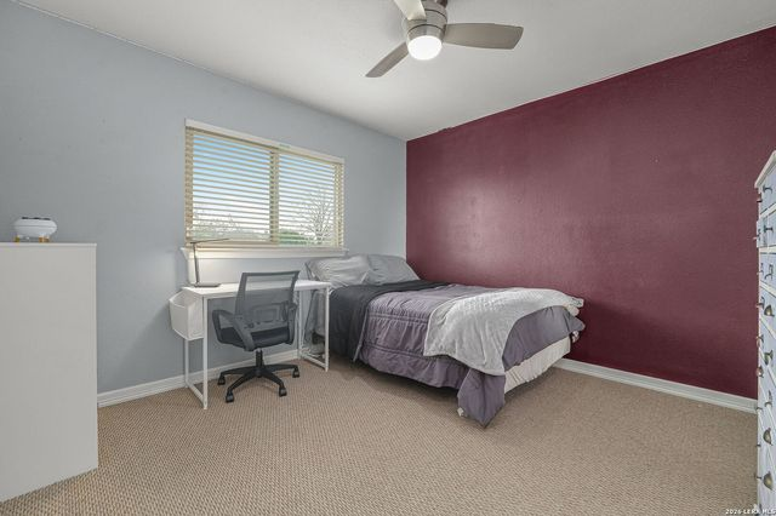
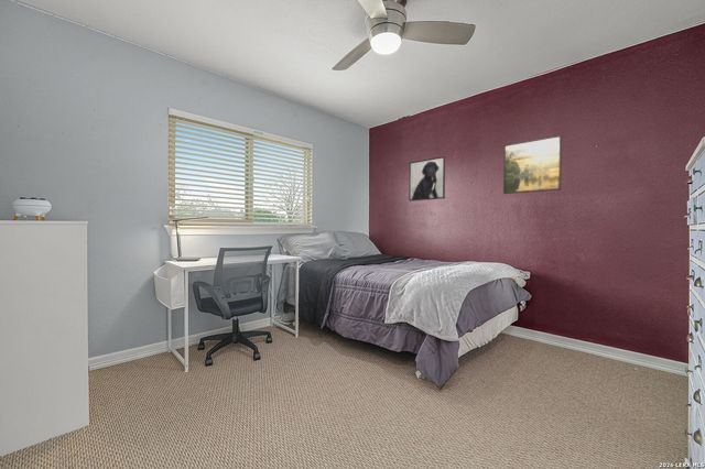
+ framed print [408,155,446,203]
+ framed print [502,134,563,195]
